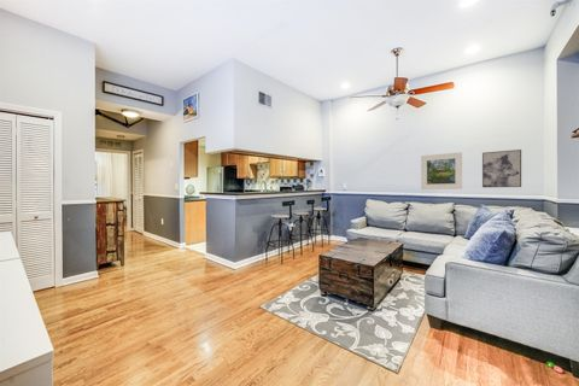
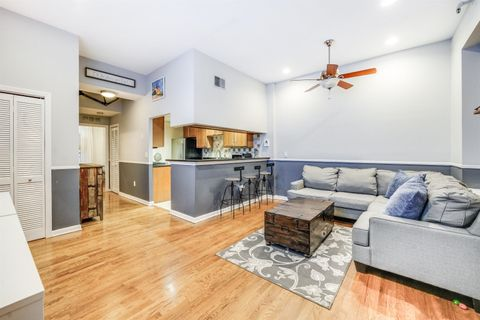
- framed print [420,151,463,191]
- wall art [481,148,522,188]
